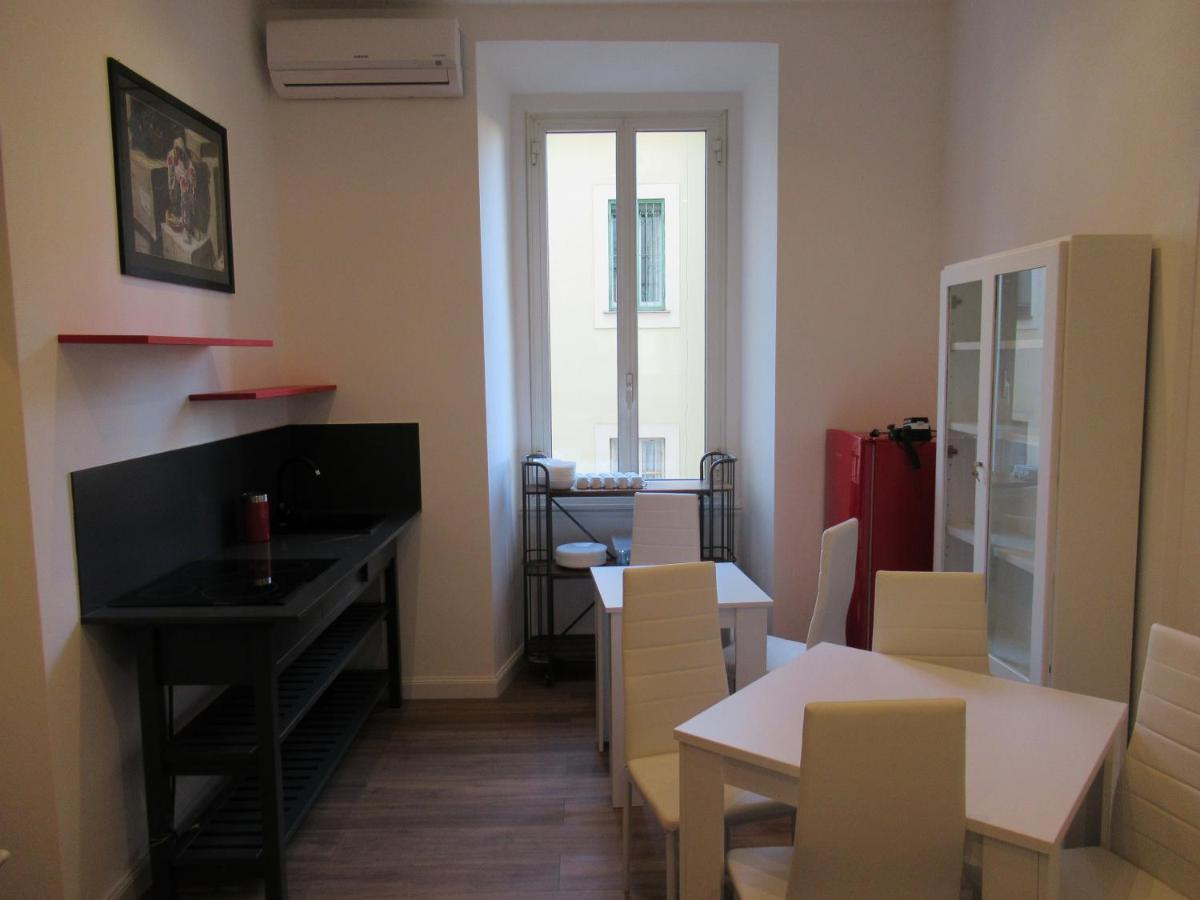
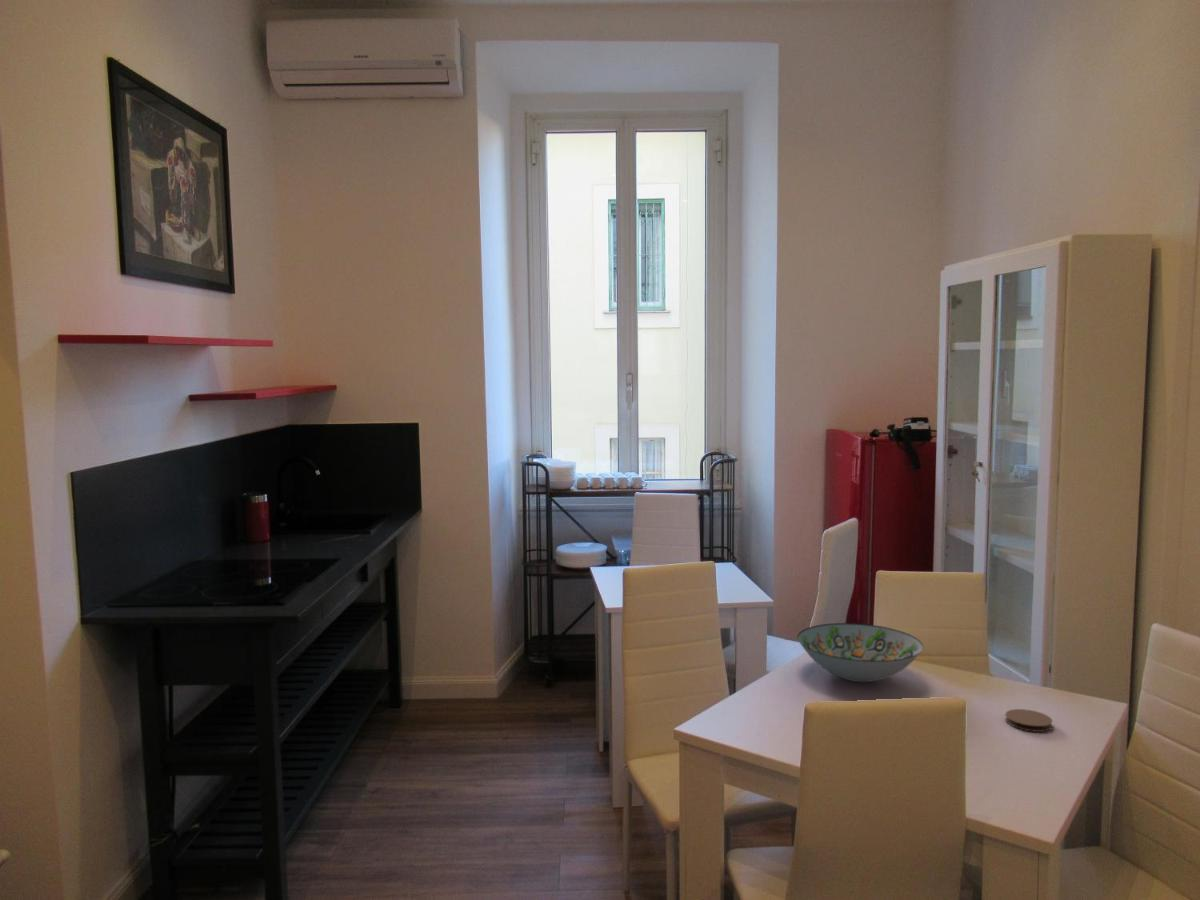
+ coaster [1004,708,1053,733]
+ decorative bowl [796,622,924,683]
